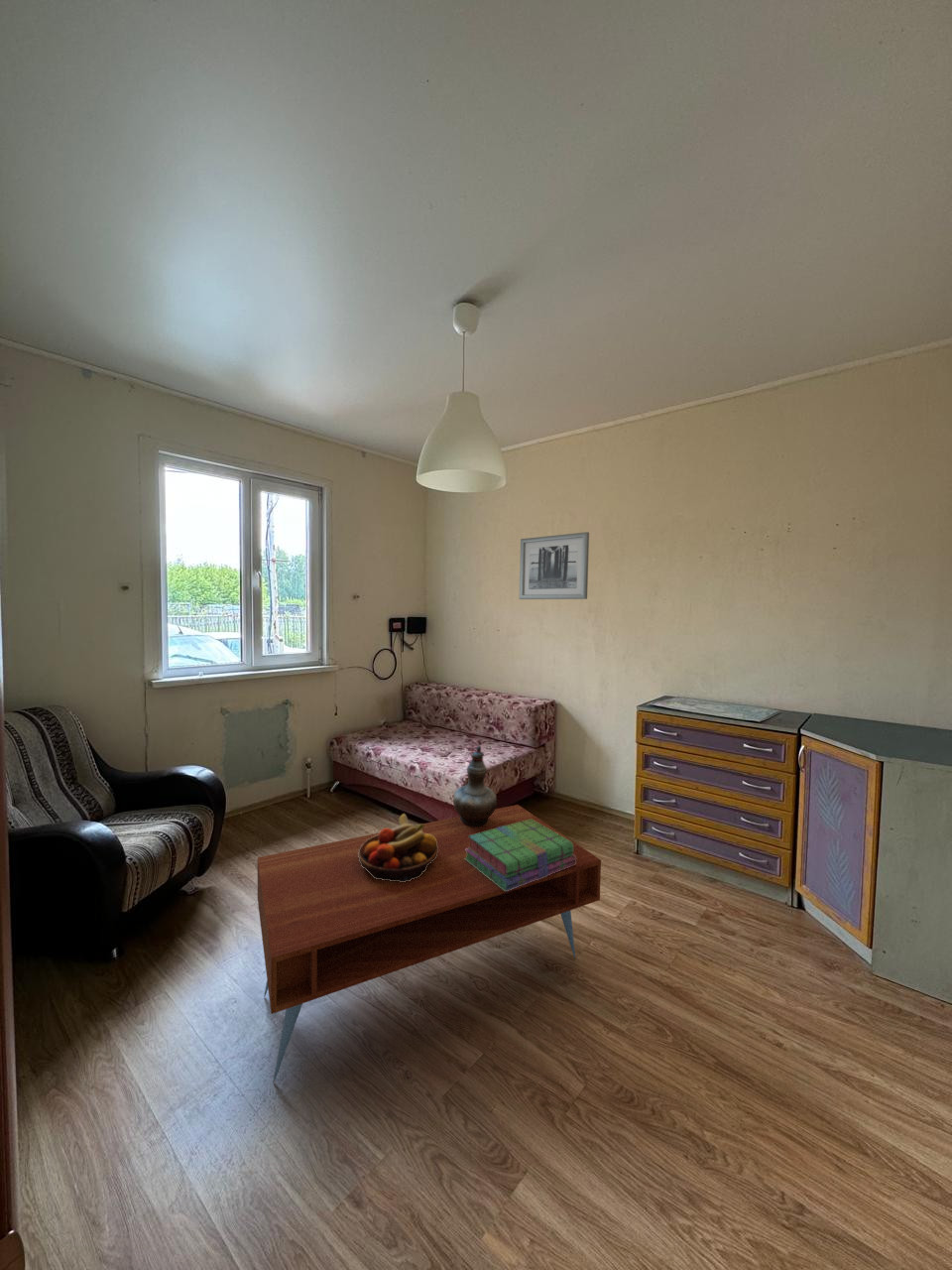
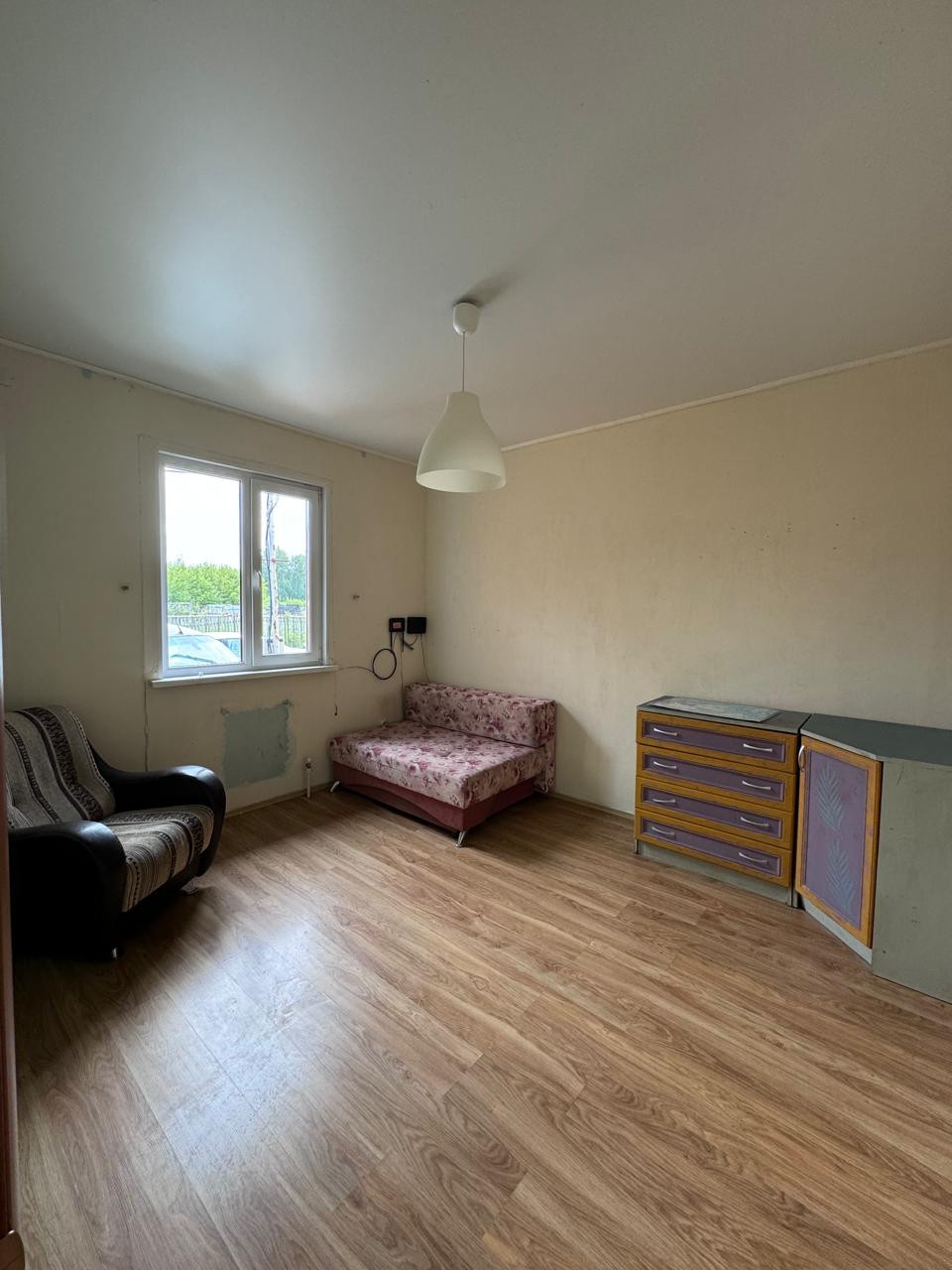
- stack of books [464,819,576,891]
- coffee table [257,804,602,1083]
- fruit bowl [358,813,438,882]
- wall art [519,531,590,600]
- decorative vase [452,743,498,826]
